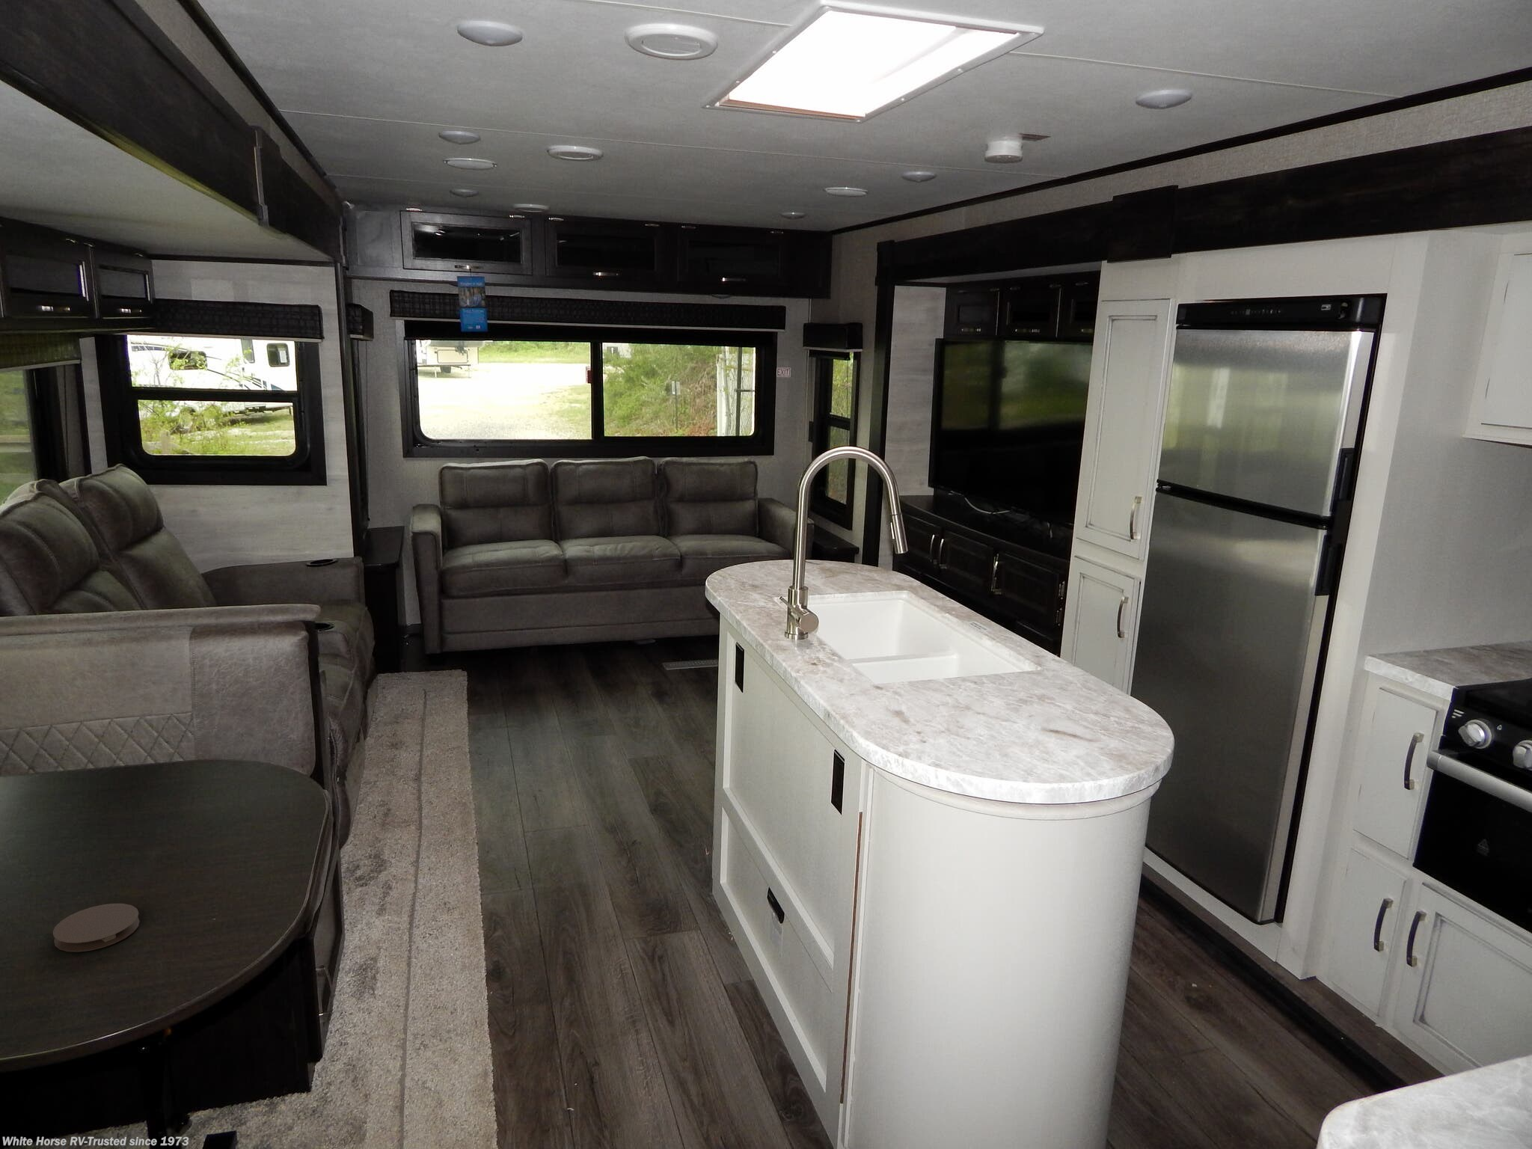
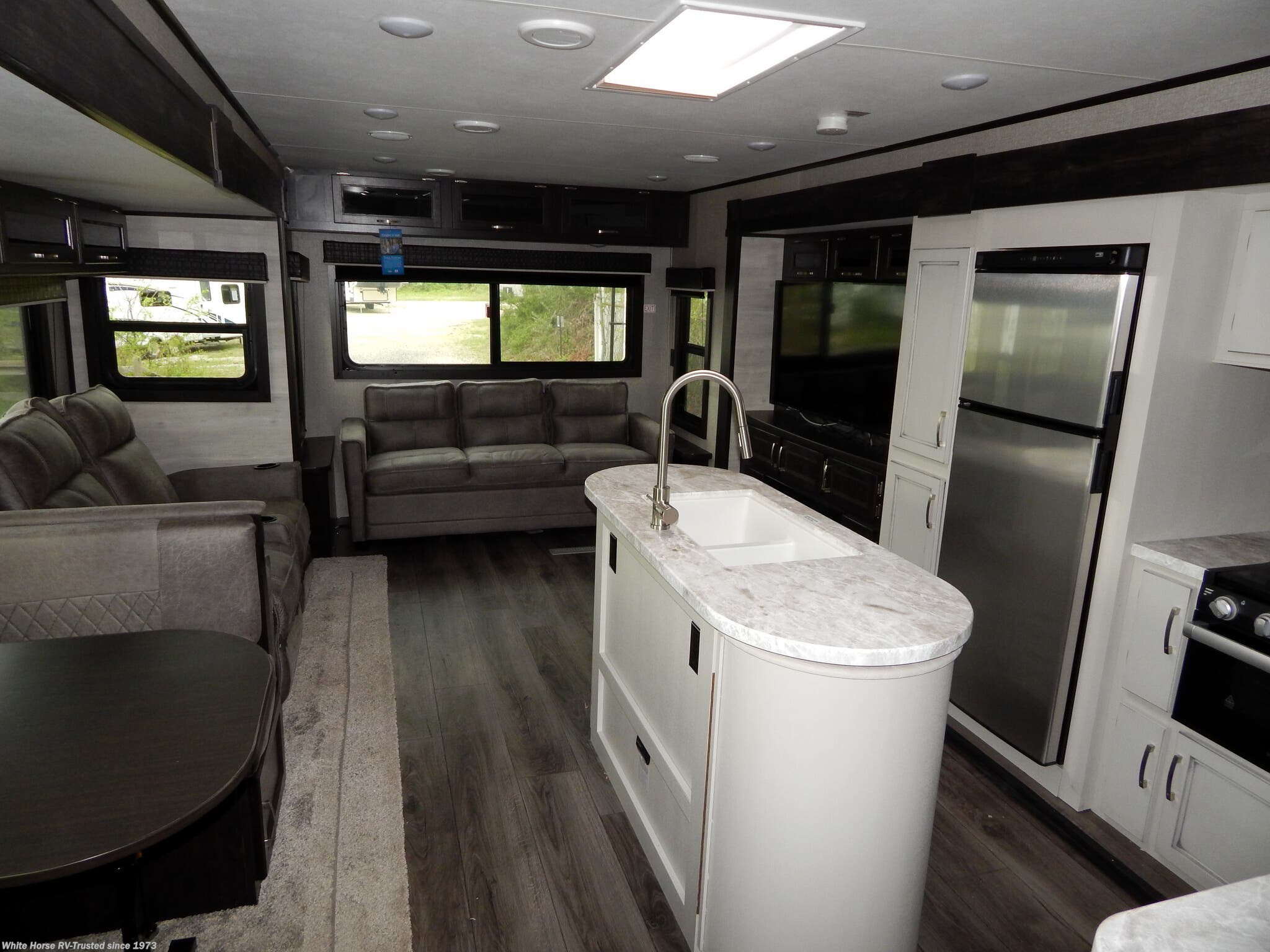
- coaster [52,903,141,952]
